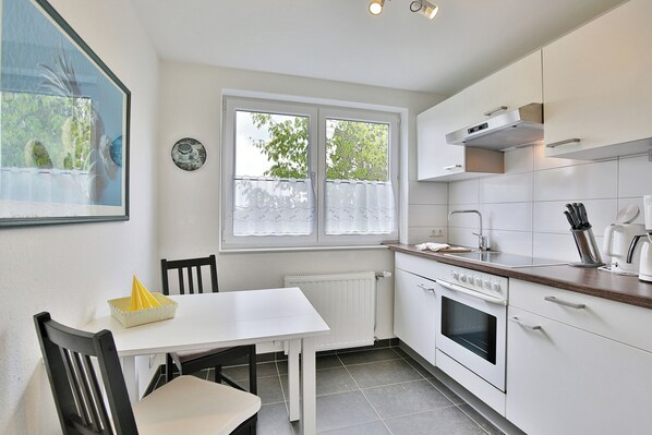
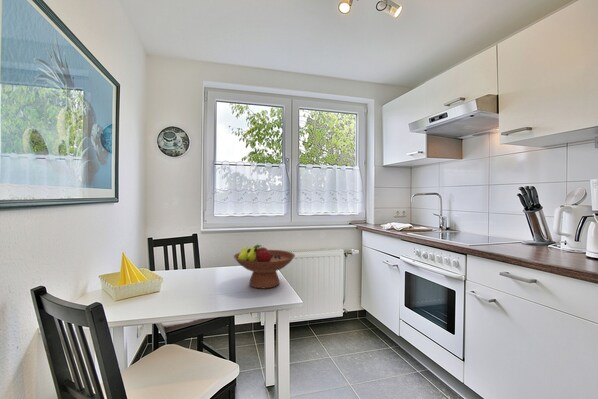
+ fruit bowl [233,244,296,289]
